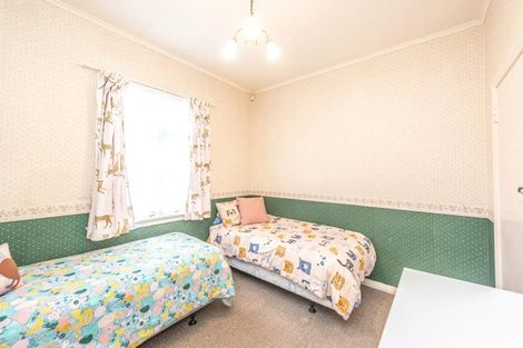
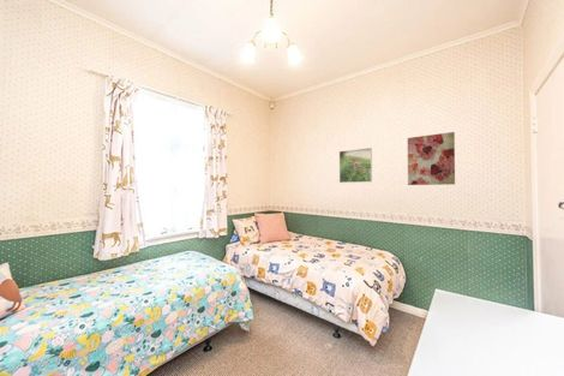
+ wall art [407,131,456,186]
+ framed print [338,147,373,184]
